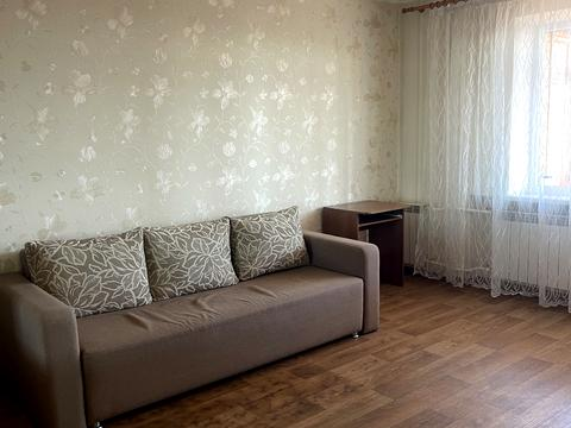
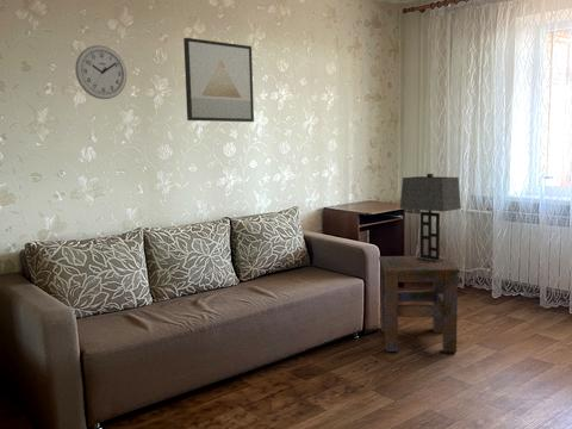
+ wall art [182,37,255,123]
+ side table [378,255,461,353]
+ wall clock [74,44,128,100]
+ table lamp [399,173,462,262]
